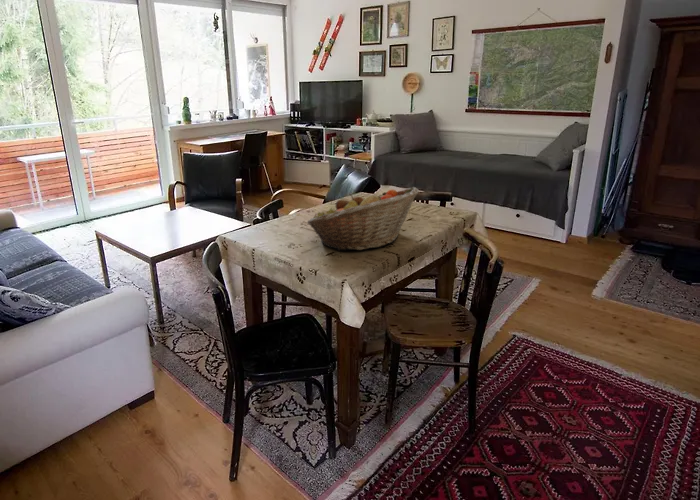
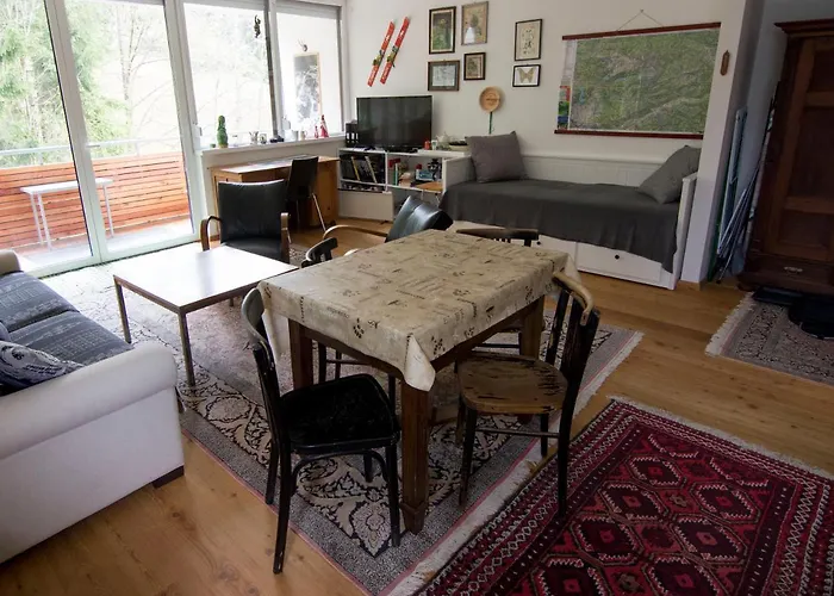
- fruit basket [306,186,420,251]
